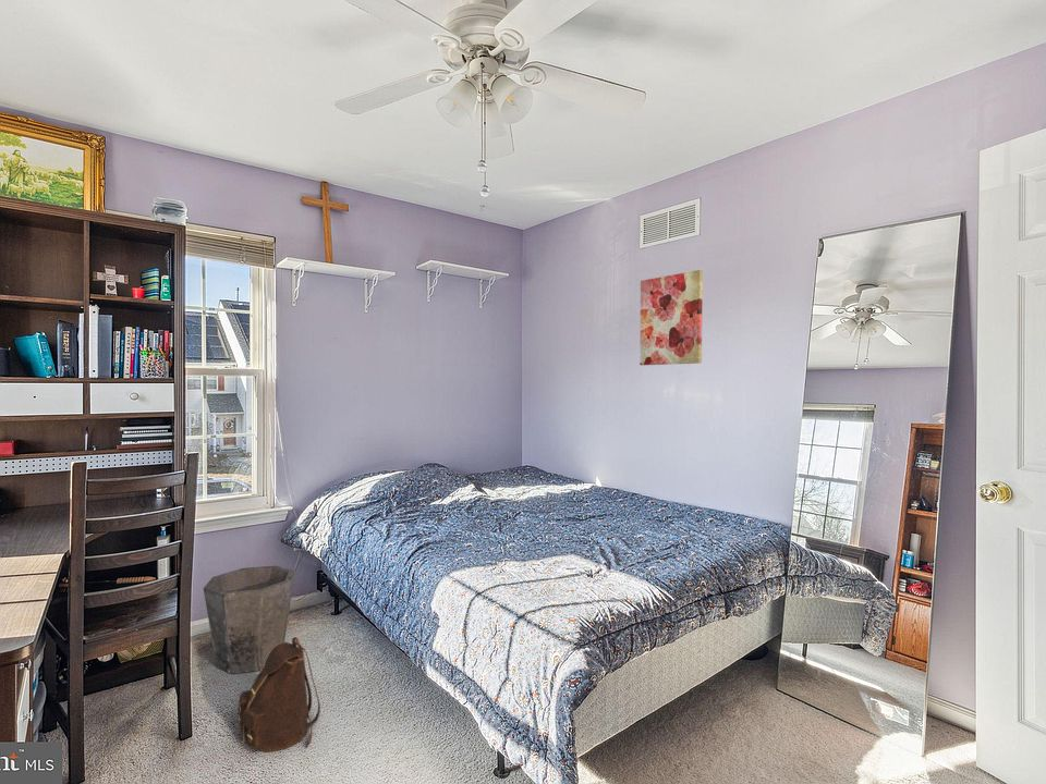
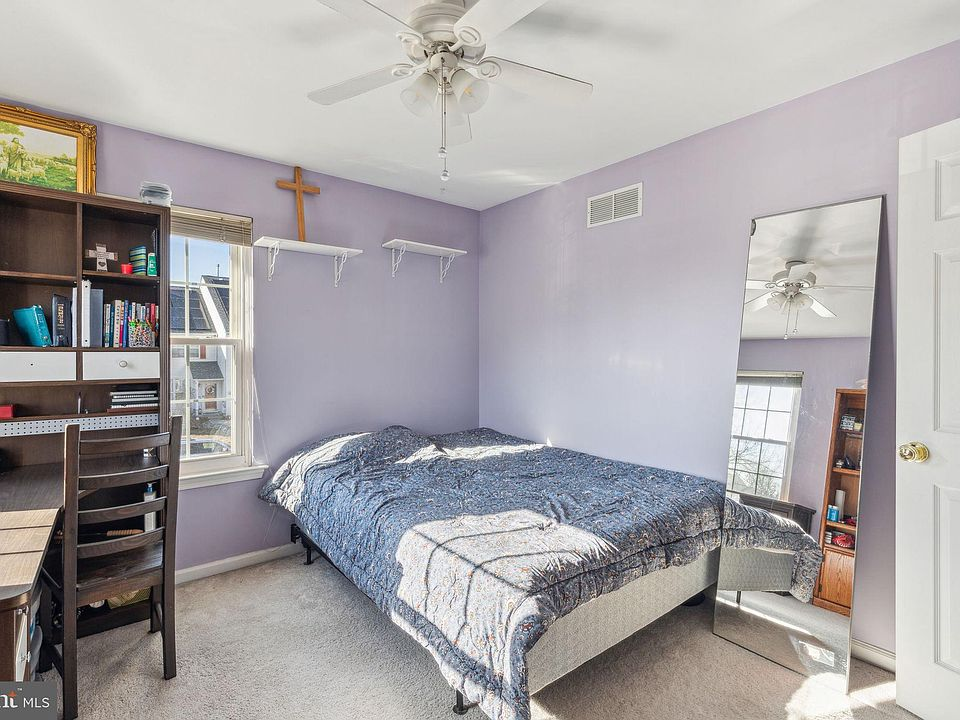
- backpack [236,636,321,752]
- wall art [638,269,704,366]
- waste bin [203,565,296,675]
